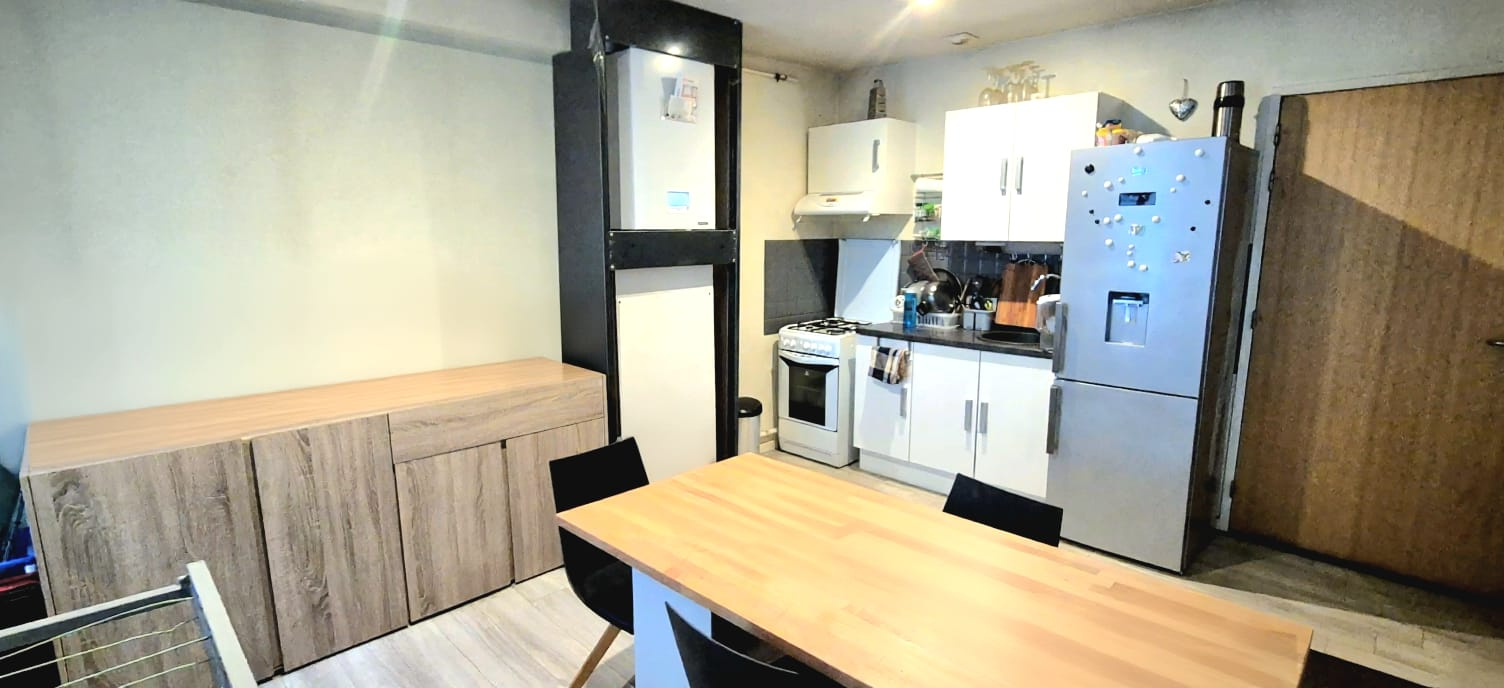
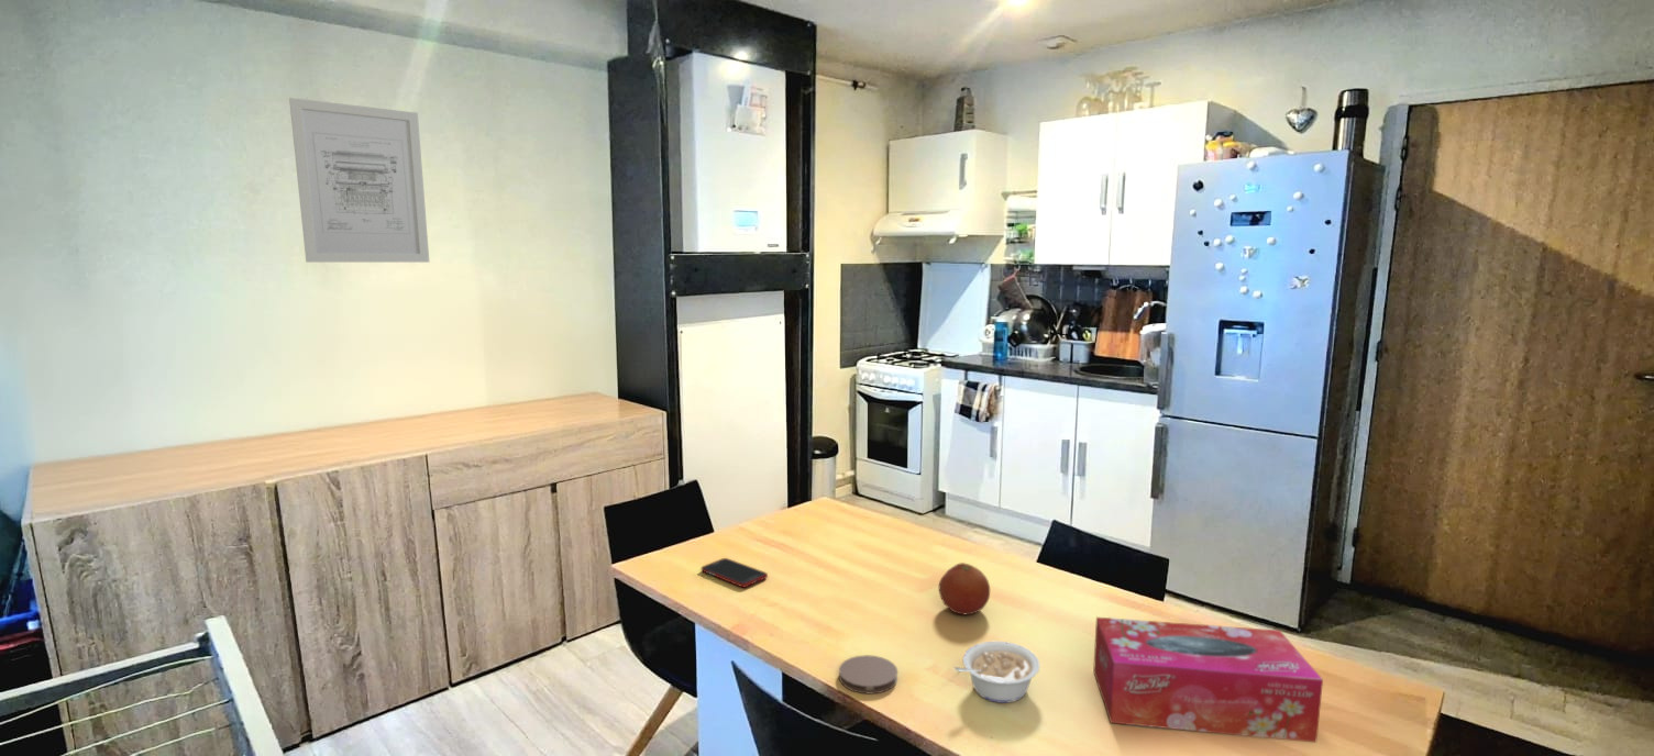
+ tissue box [1092,616,1324,744]
+ legume [952,641,1041,704]
+ coaster [838,654,898,696]
+ wall art [288,97,430,264]
+ cell phone [701,557,769,589]
+ fruit [938,562,991,615]
